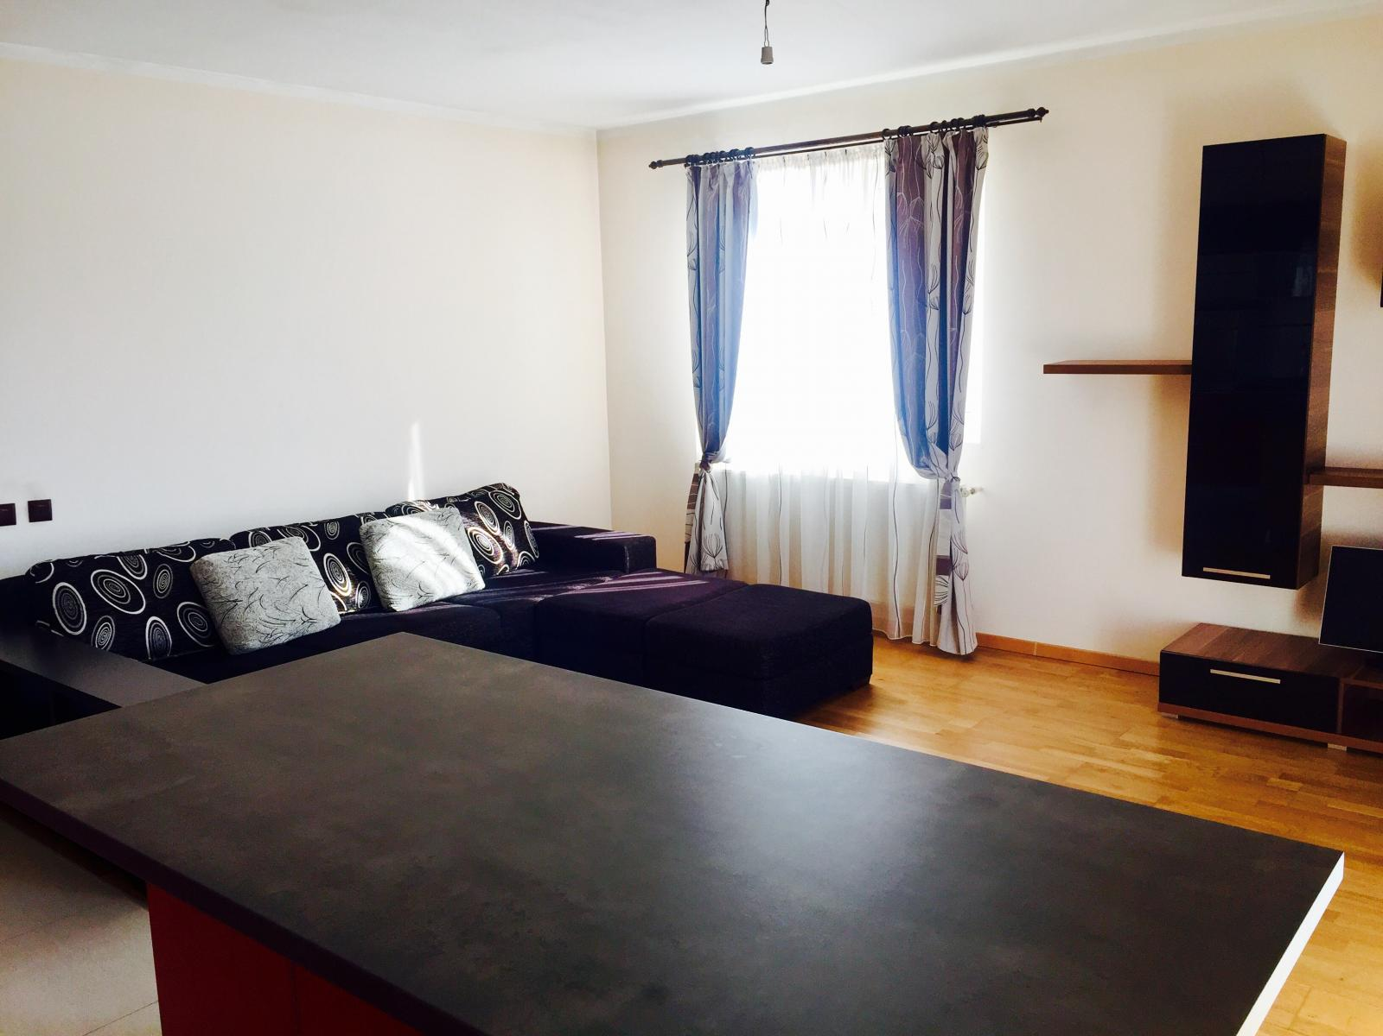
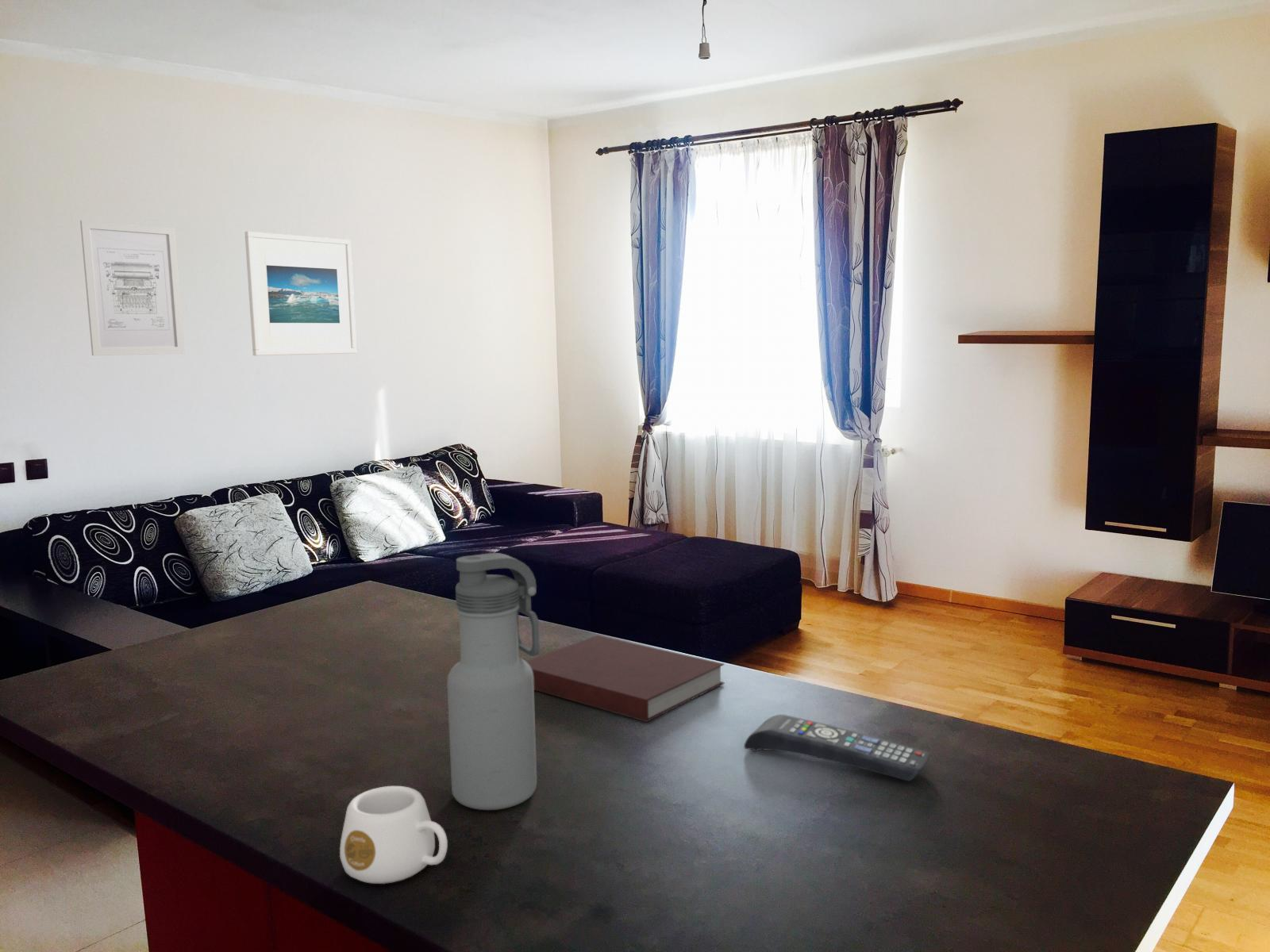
+ water bottle [446,552,541,811]
+ wall art [79,220,186,356]
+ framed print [244,231,357,356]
+ notebook [525,635,725,723]
+ mug [339,785,448,885]
+ remote control [744,714,931,781]
